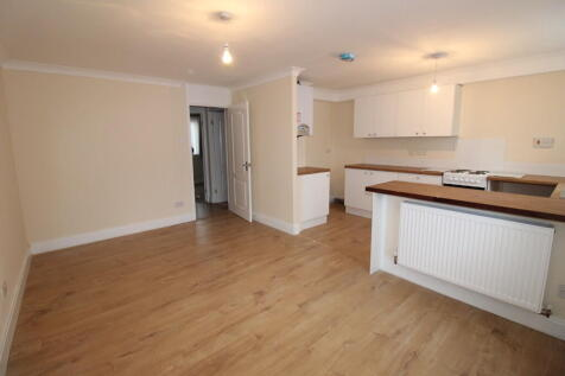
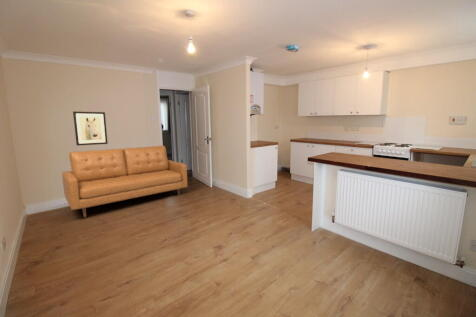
+ sofa [61,145,188,218]
+ wall art [72,110,109,147]
